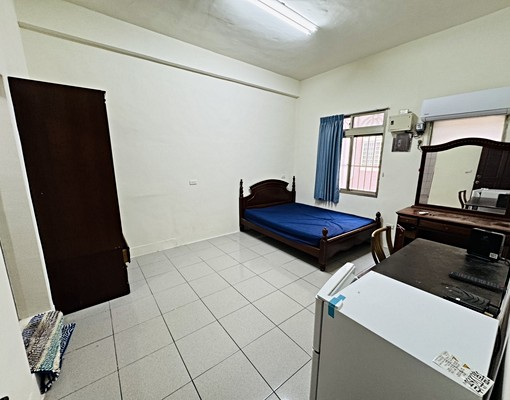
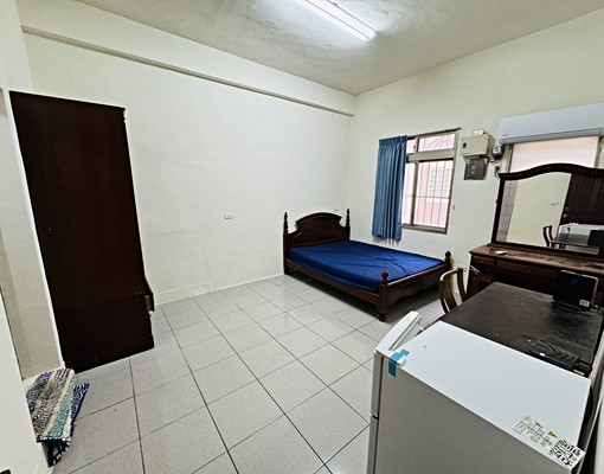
- remote control [447,270,508,295]
